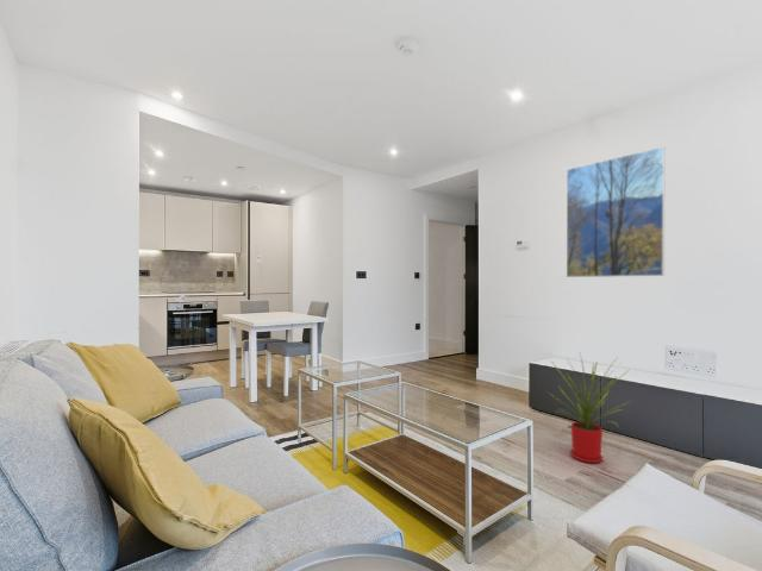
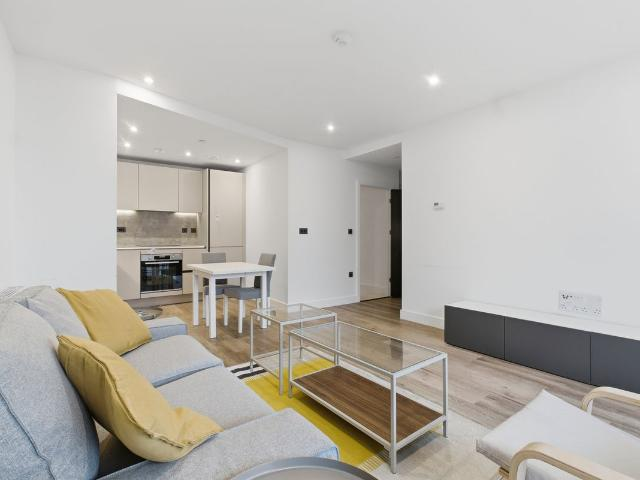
- house plant [545,353,633,464]
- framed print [566,145,666,278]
